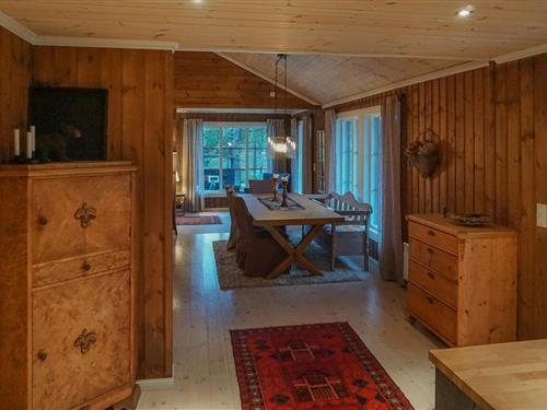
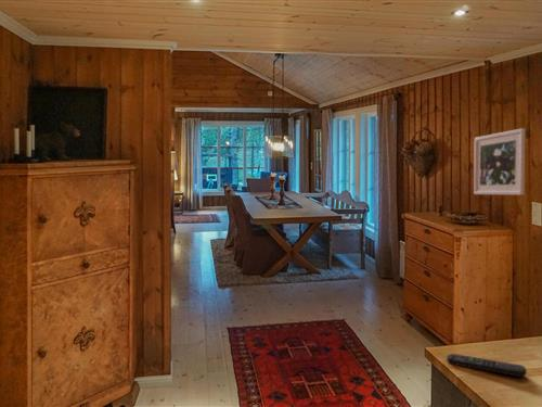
+ remote control [446,353,527,378]
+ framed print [473,127,527,196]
